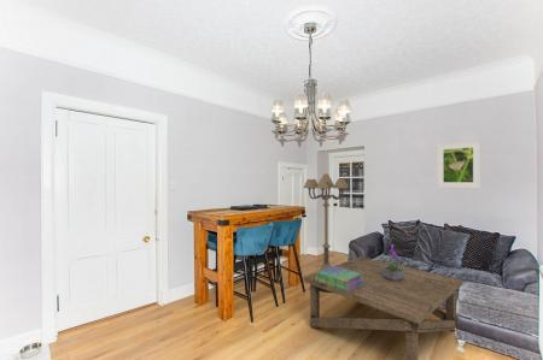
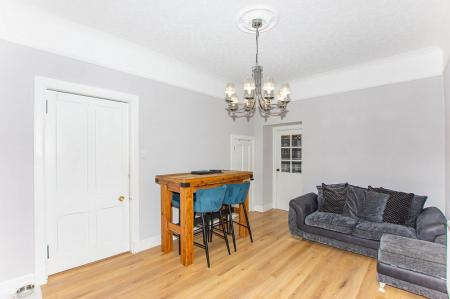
- potted plant [381,246,404,281]
- floor lamp [303,172,350,272]
- coffee table [303,255,463,360]
- stack of books [316,265,363,291]
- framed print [436,140,481,189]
